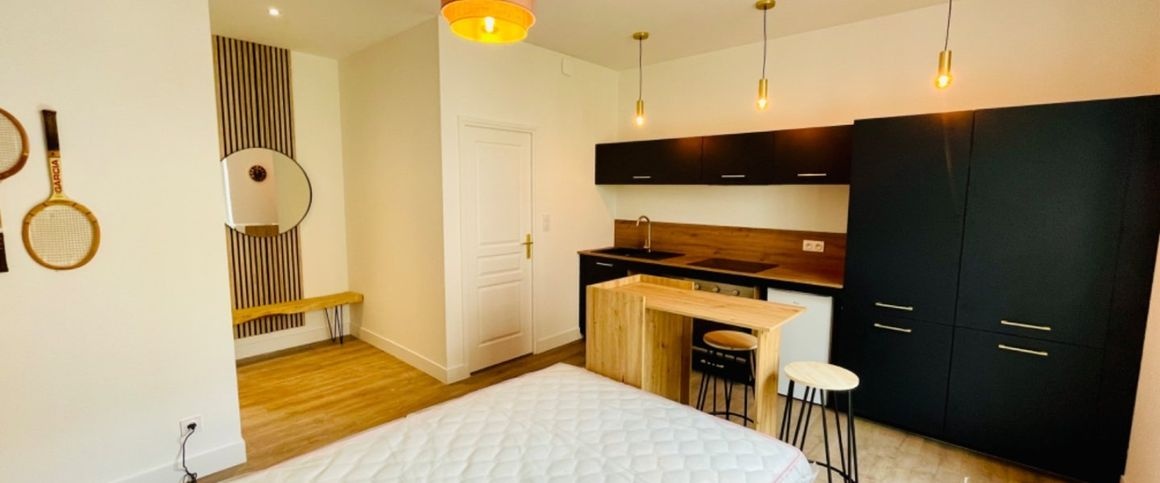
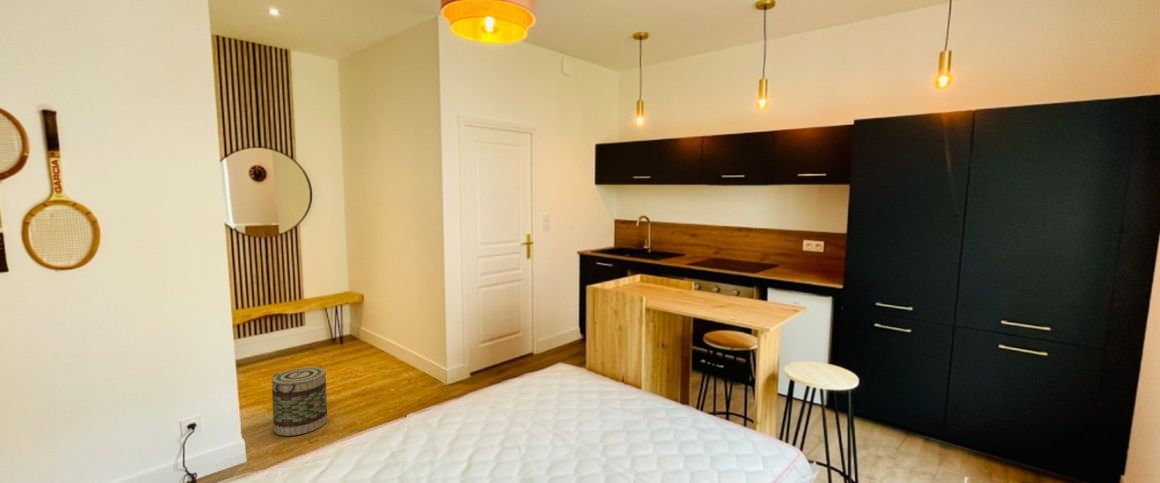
+ basket [271,366,328,437]
